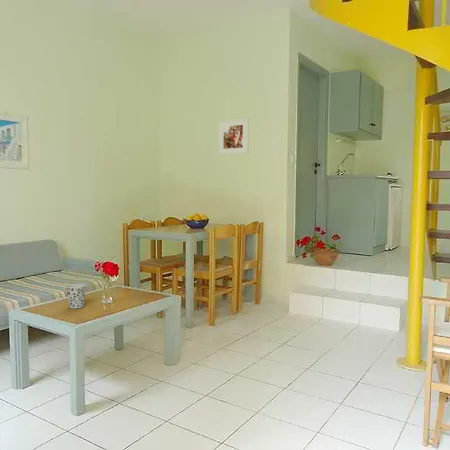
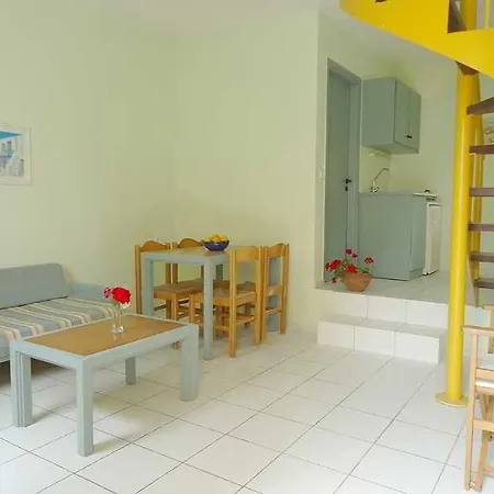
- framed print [217,117,250,156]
- cup [65,283,87,309]
